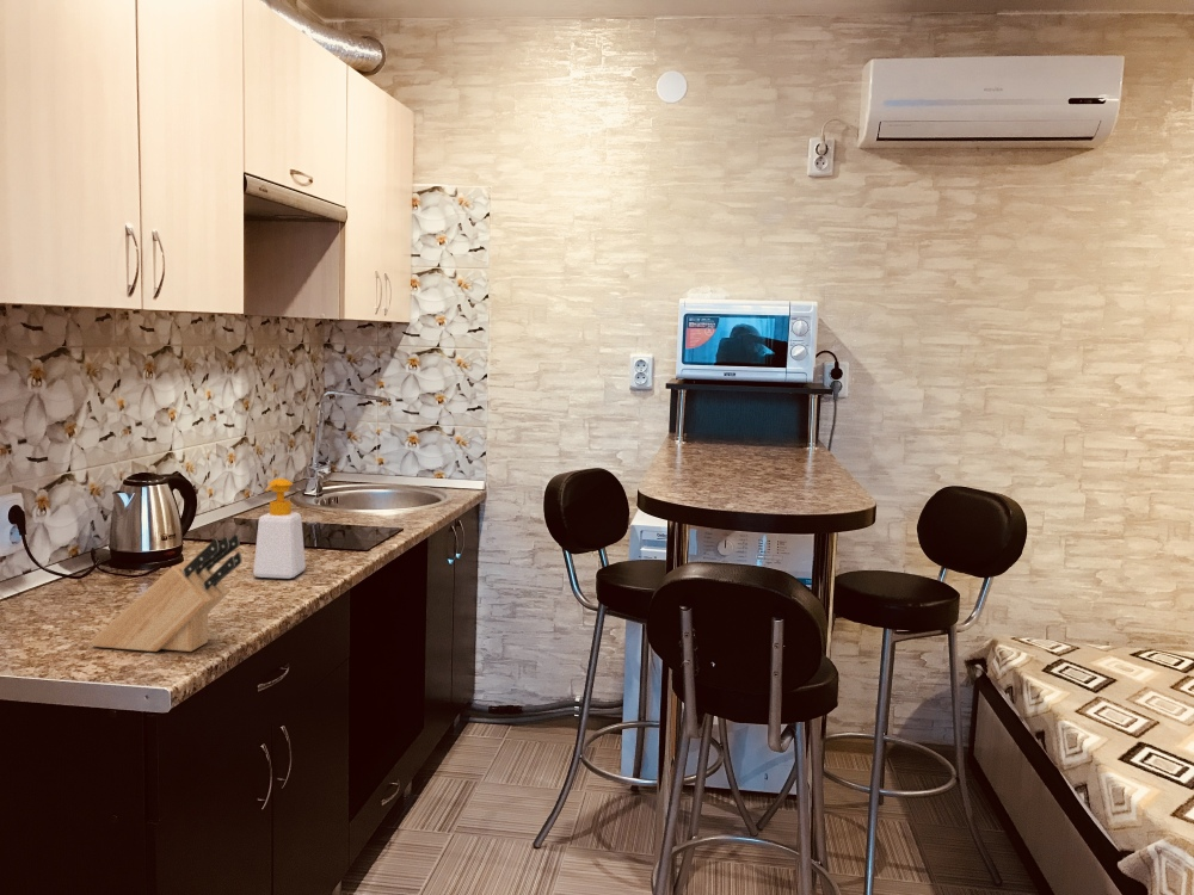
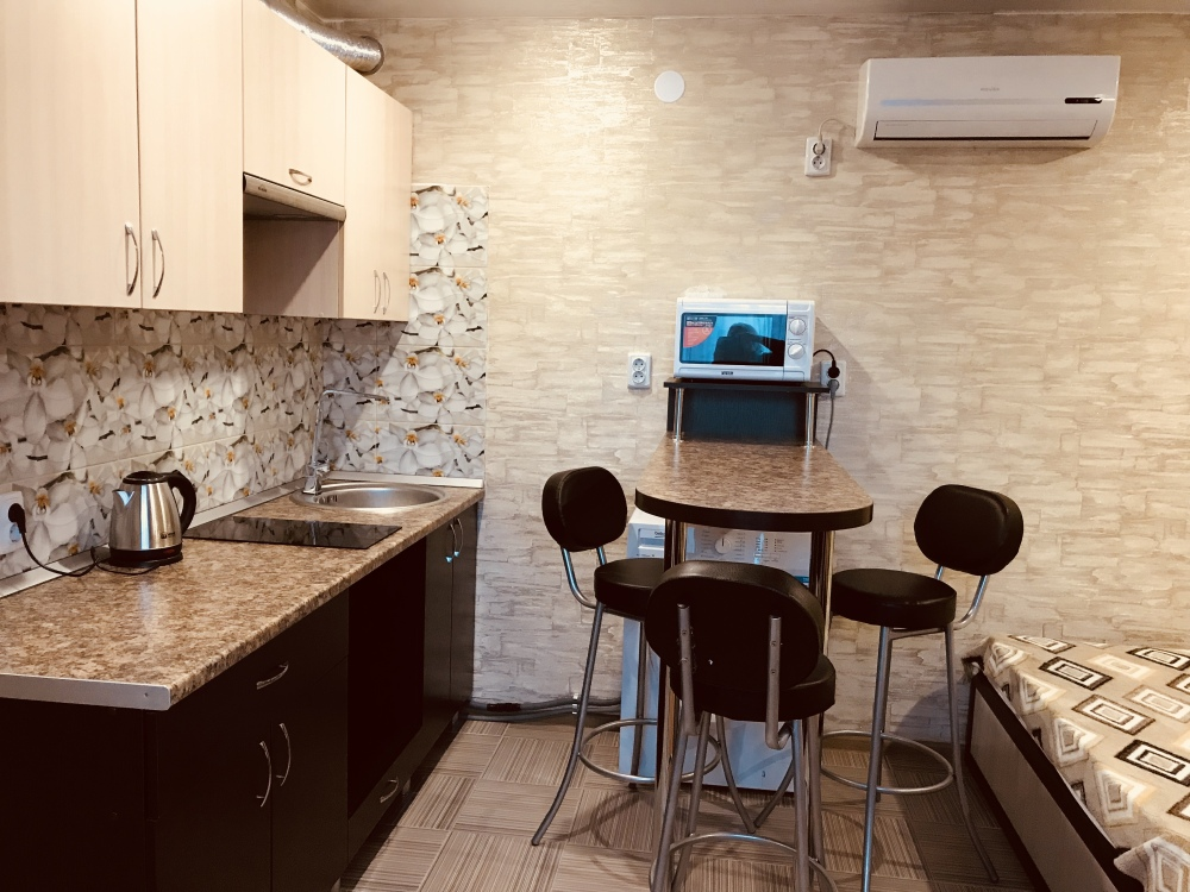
- soap bottle [252,477,307,580]
- knife block [90,533,244,653]
